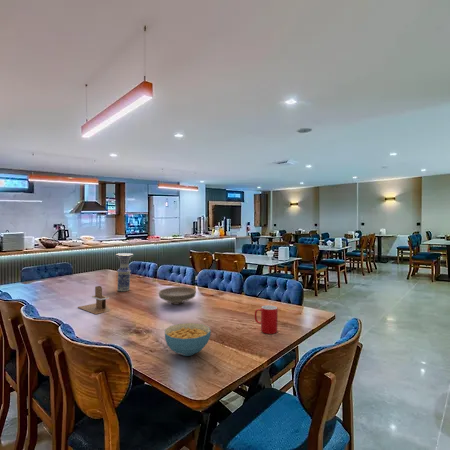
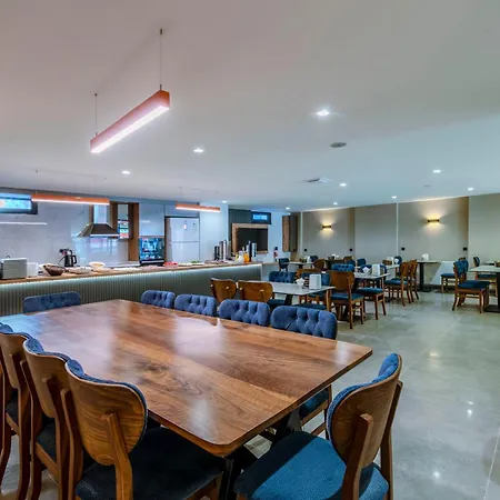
- napkin holder [78,285,112,315]
- cereal bowl [164,322,212,357]
- vase [115,252,134,292]
- cup [254,304,279,335]
- bowl [158,286,197,306]
